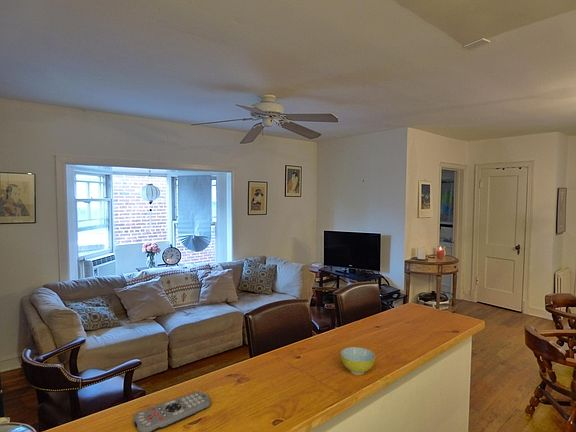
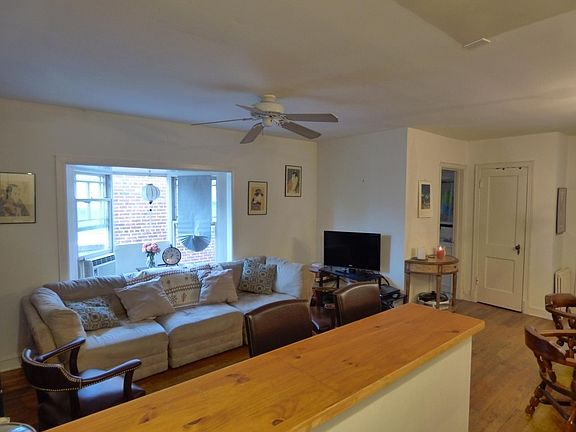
- bowl [340,346,376,376]
- remote control [132,391,212,432]
